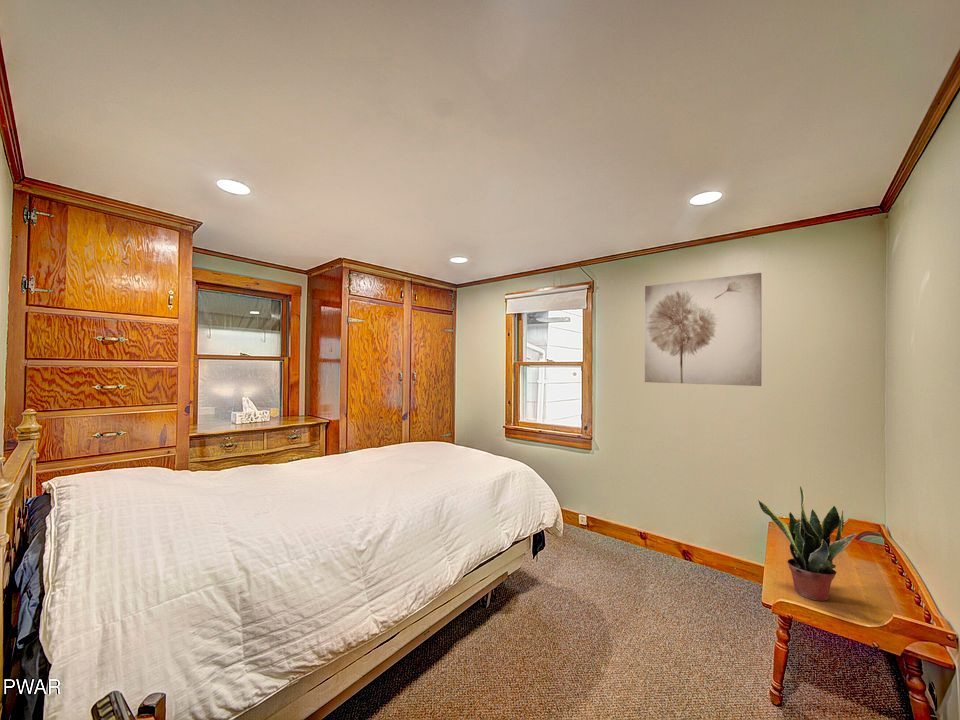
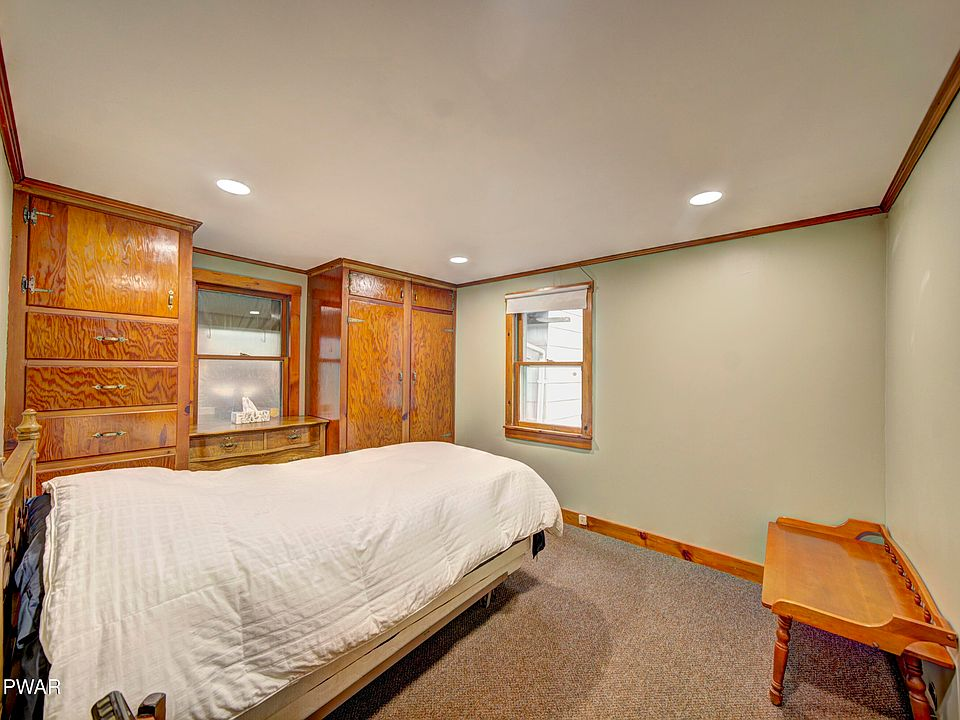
- potted plant [757,485,858,602]
- wall art [644,272,762,387]
